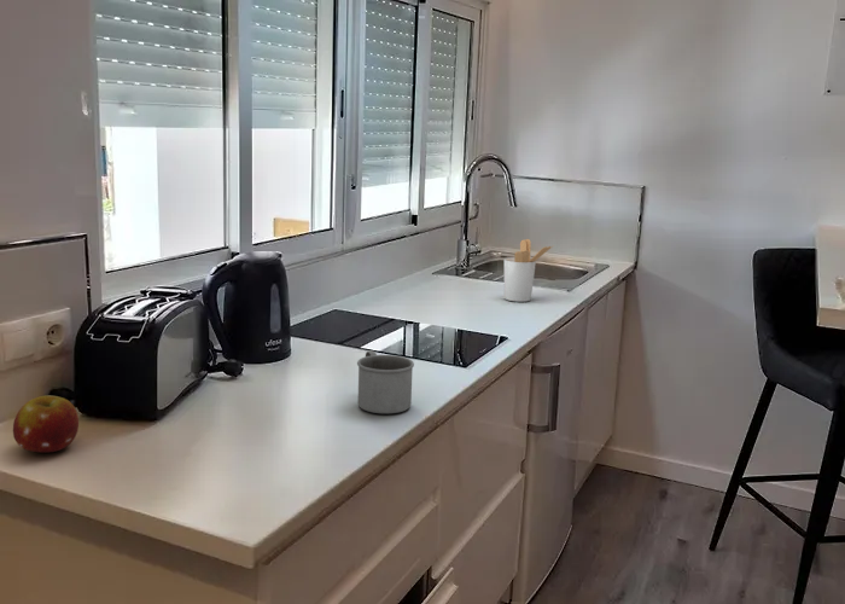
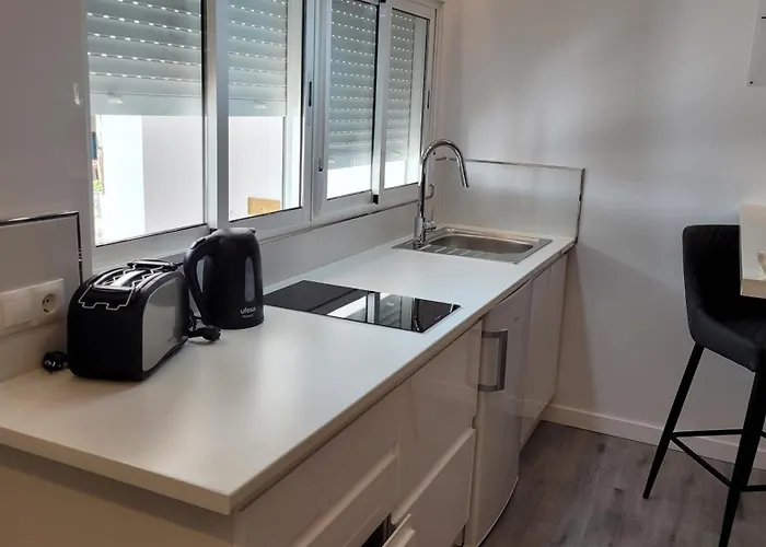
- utensil holder [503,238,555,303]
- fruit [12,395,80,454]
- mug [356,349,415,414]
